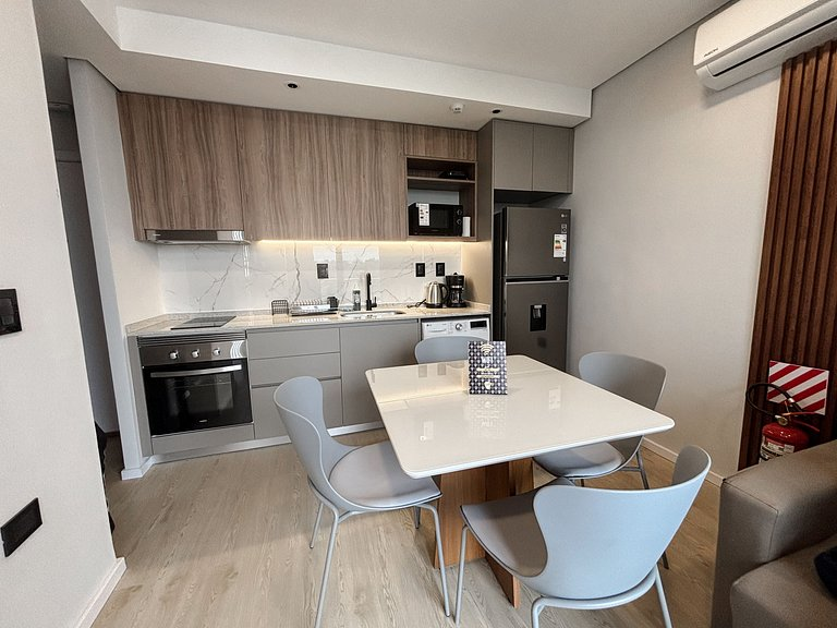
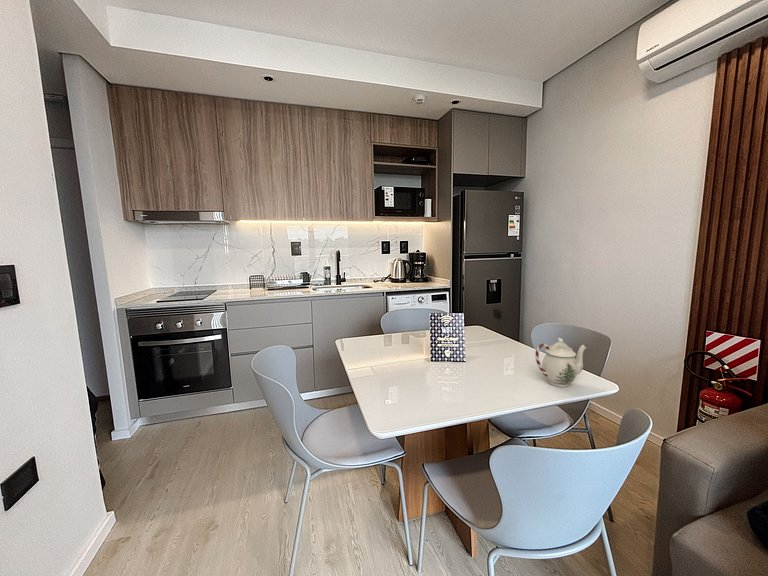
+ teapot [534,337,587,388]
